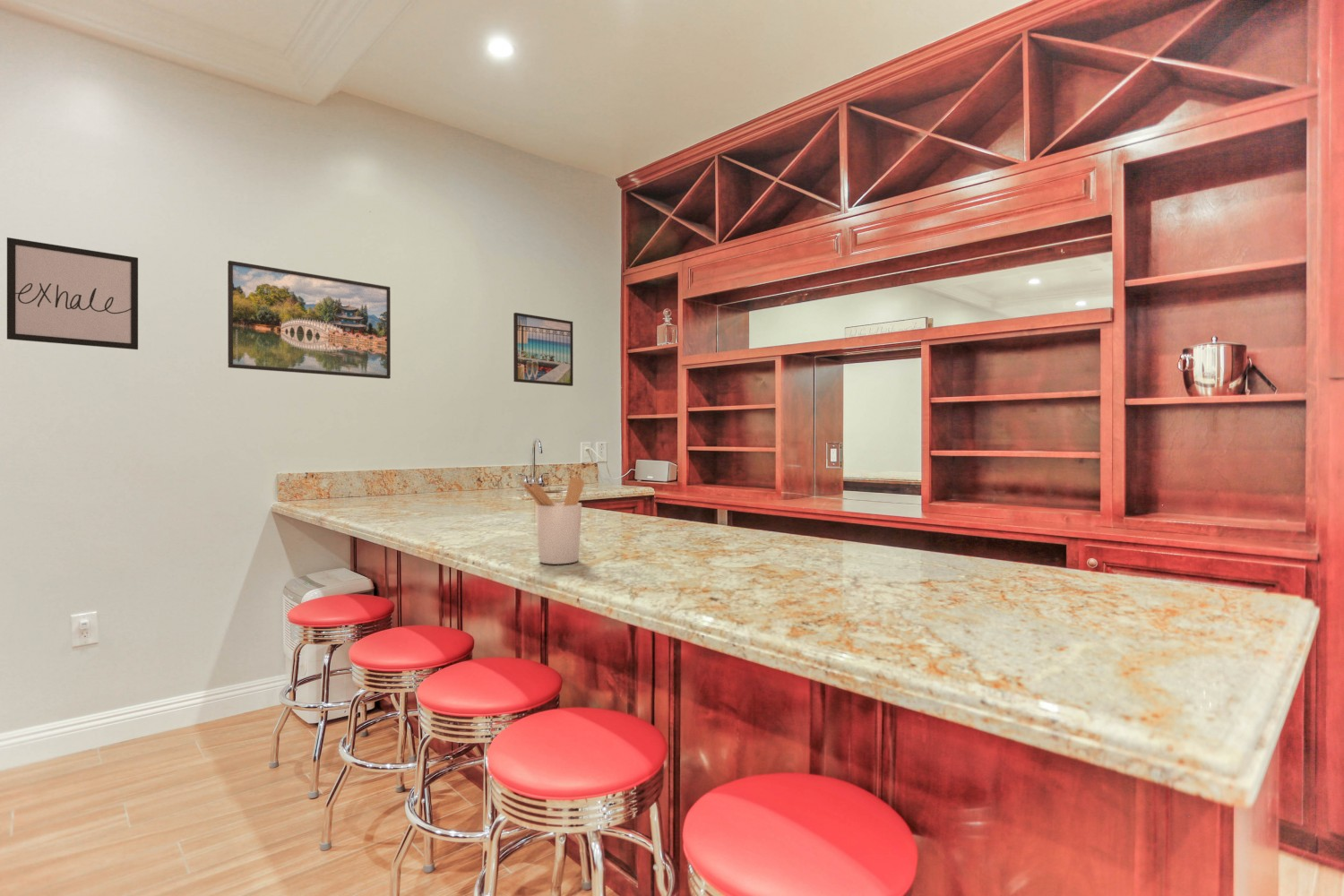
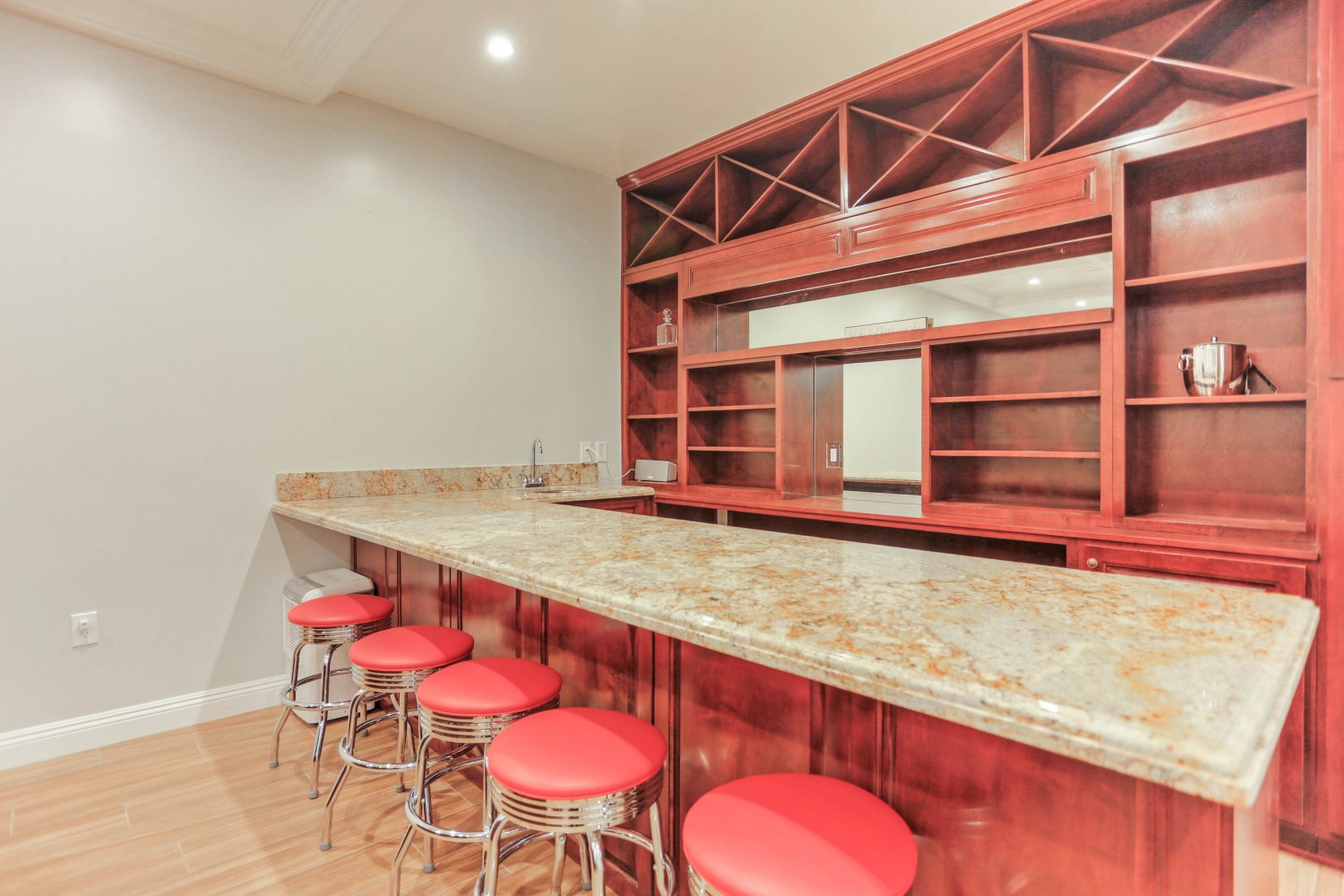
- utensil holder [519,476,585,565]
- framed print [513,312,573,387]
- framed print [227,260,392,380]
- wall art [6,237,139,350]
